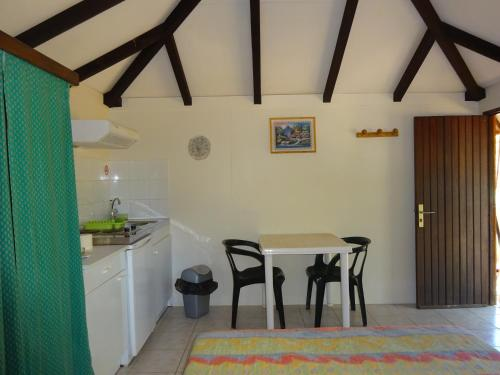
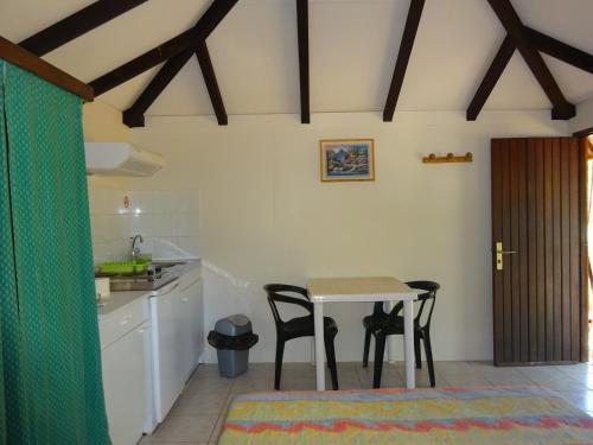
- decorative plate [187,135,212,161]
